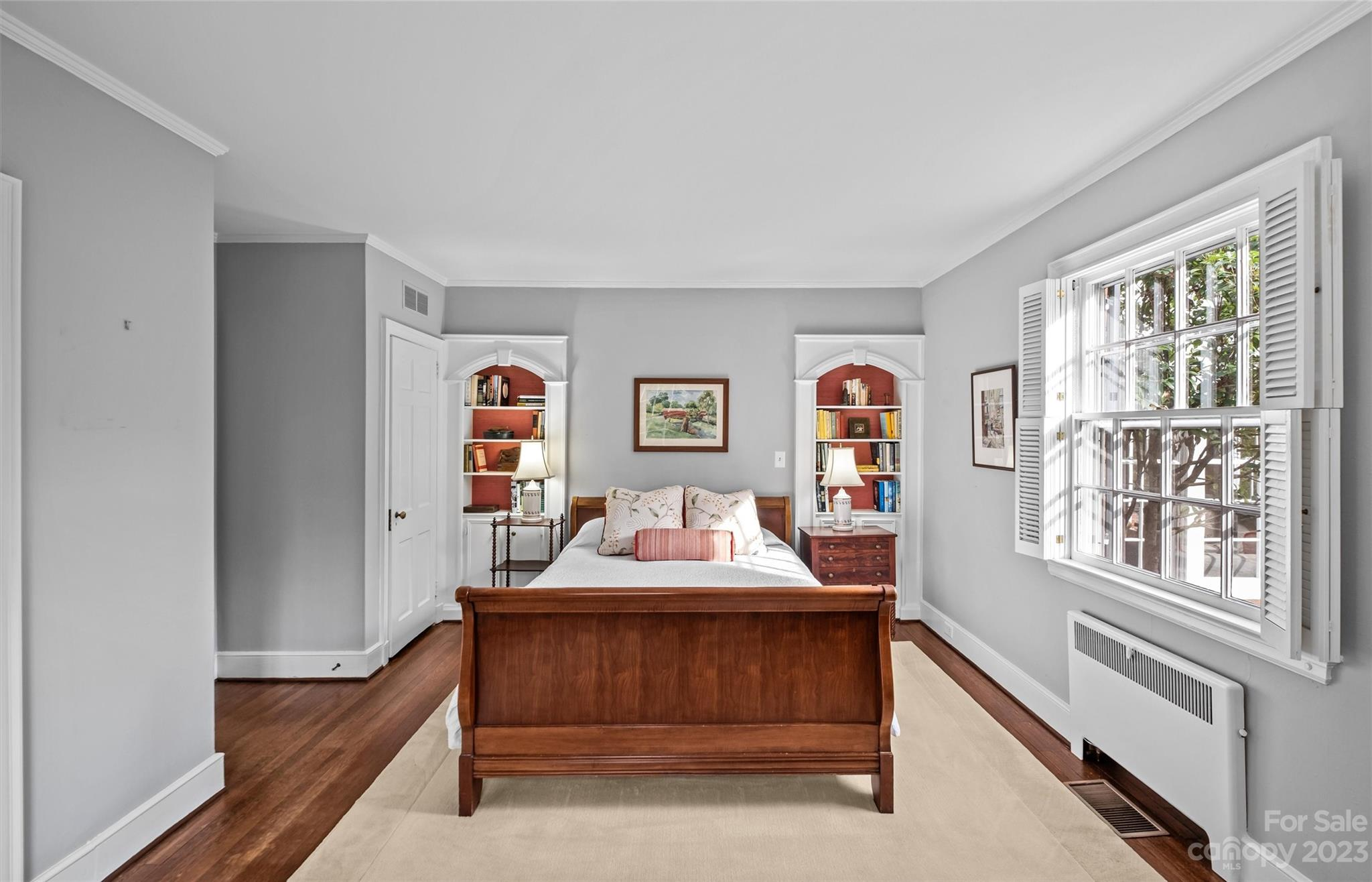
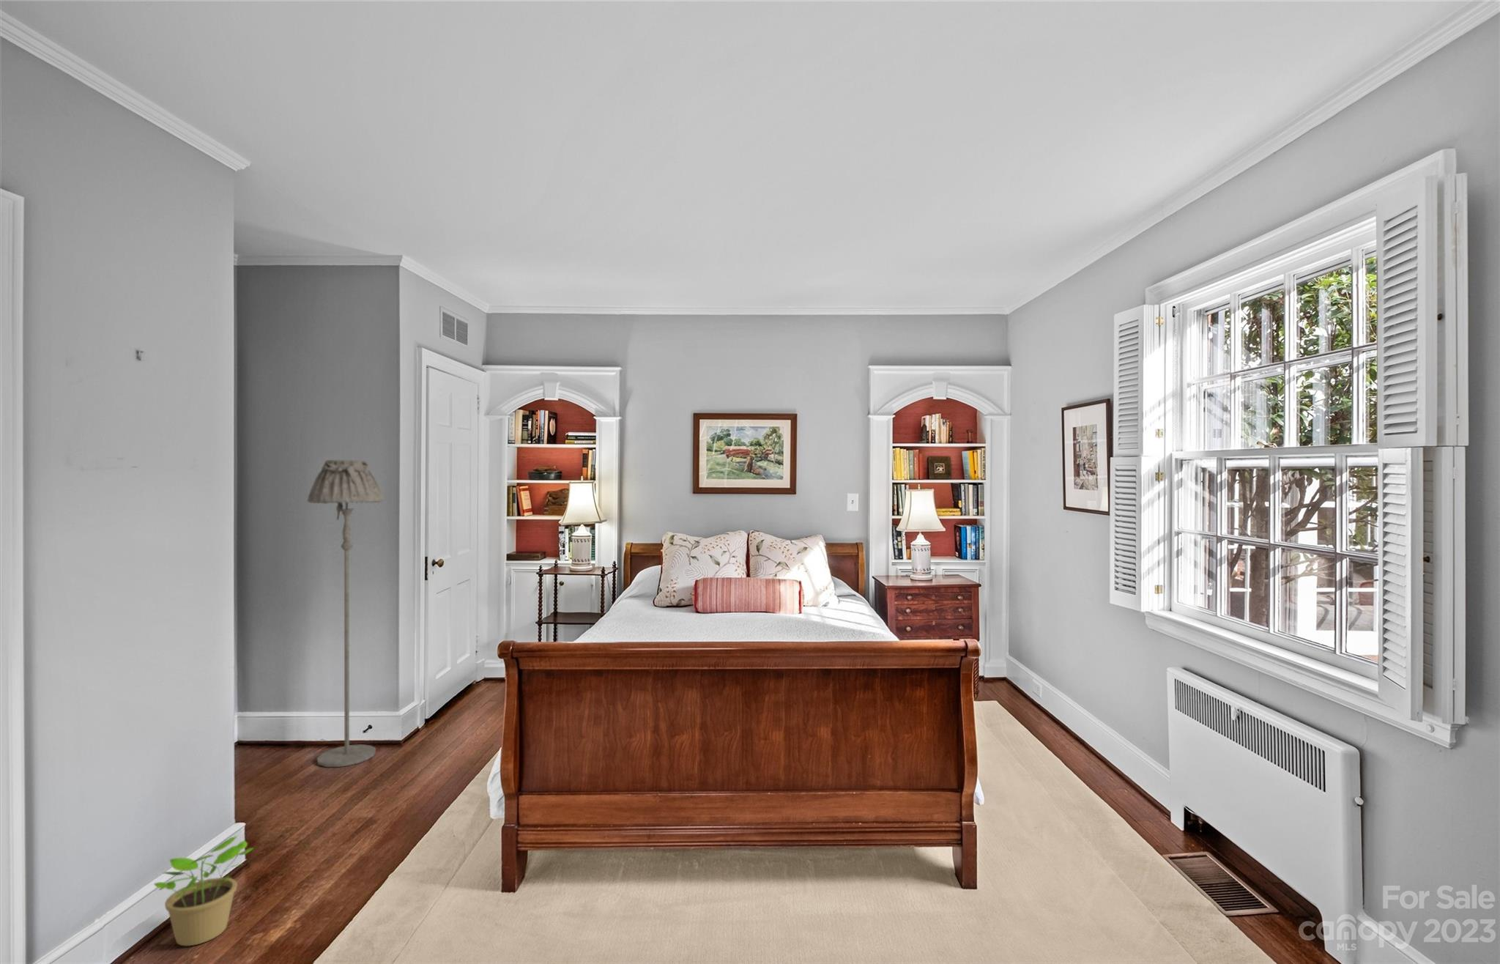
+ floor lamp [306,459,385,767]
+ potted plant [153,835,255,947]
